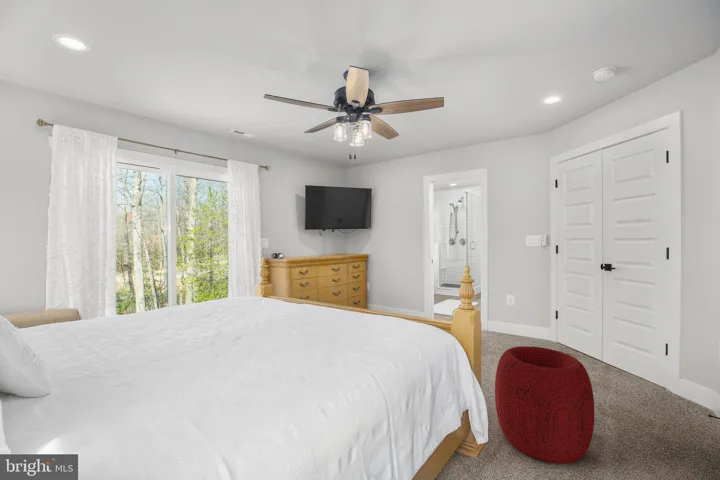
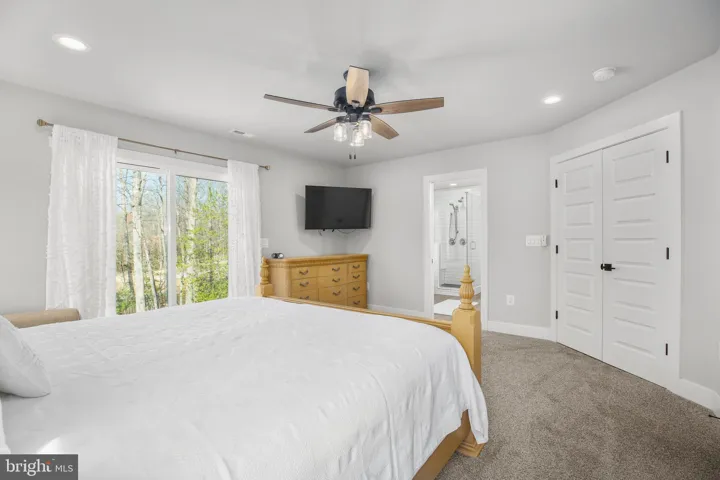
- pouf [494,345,595,465]
